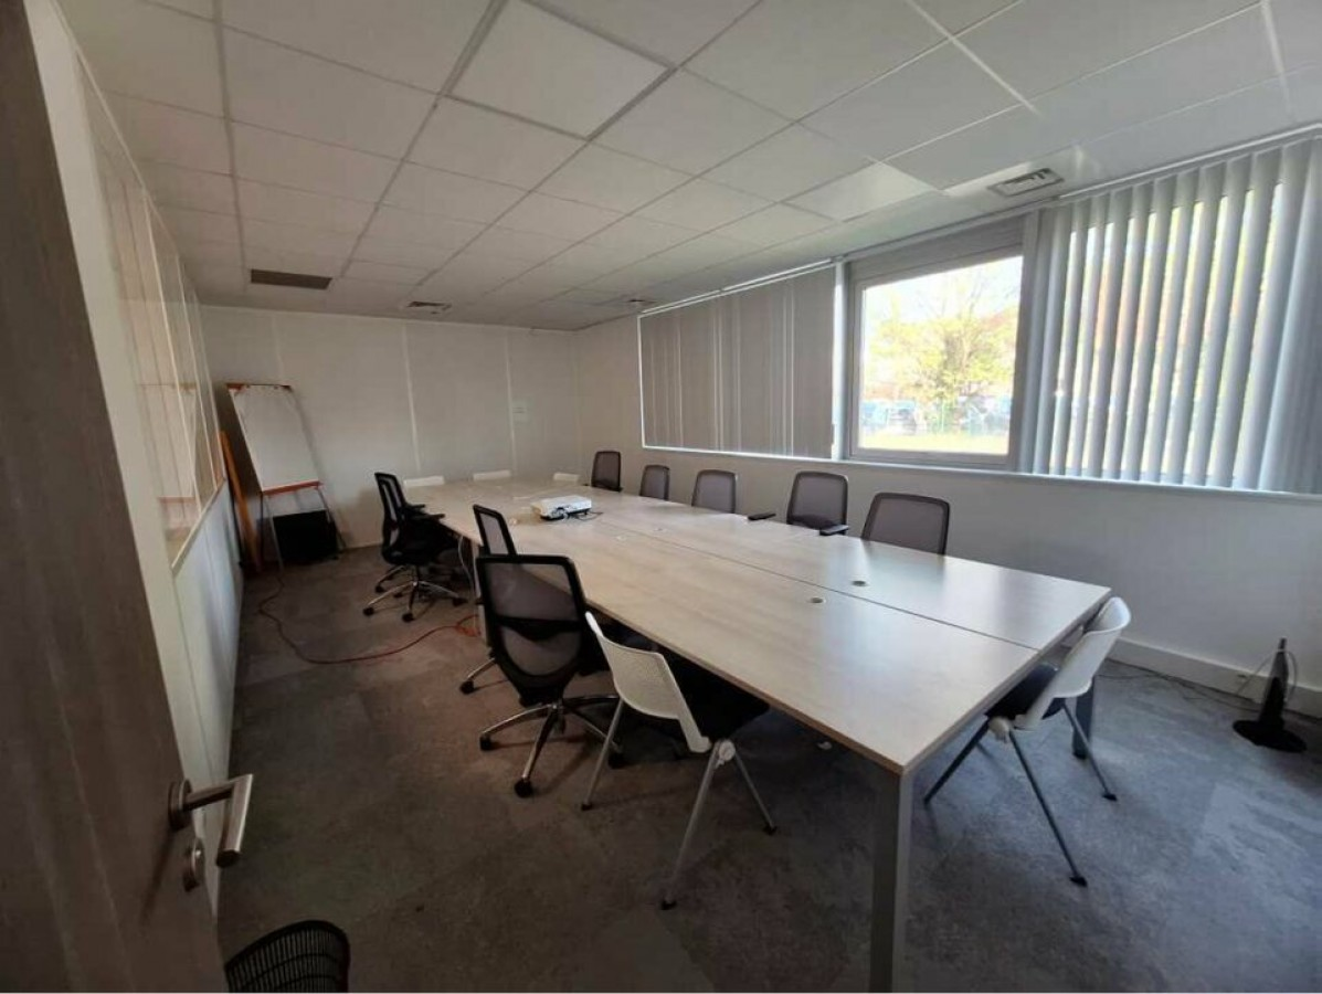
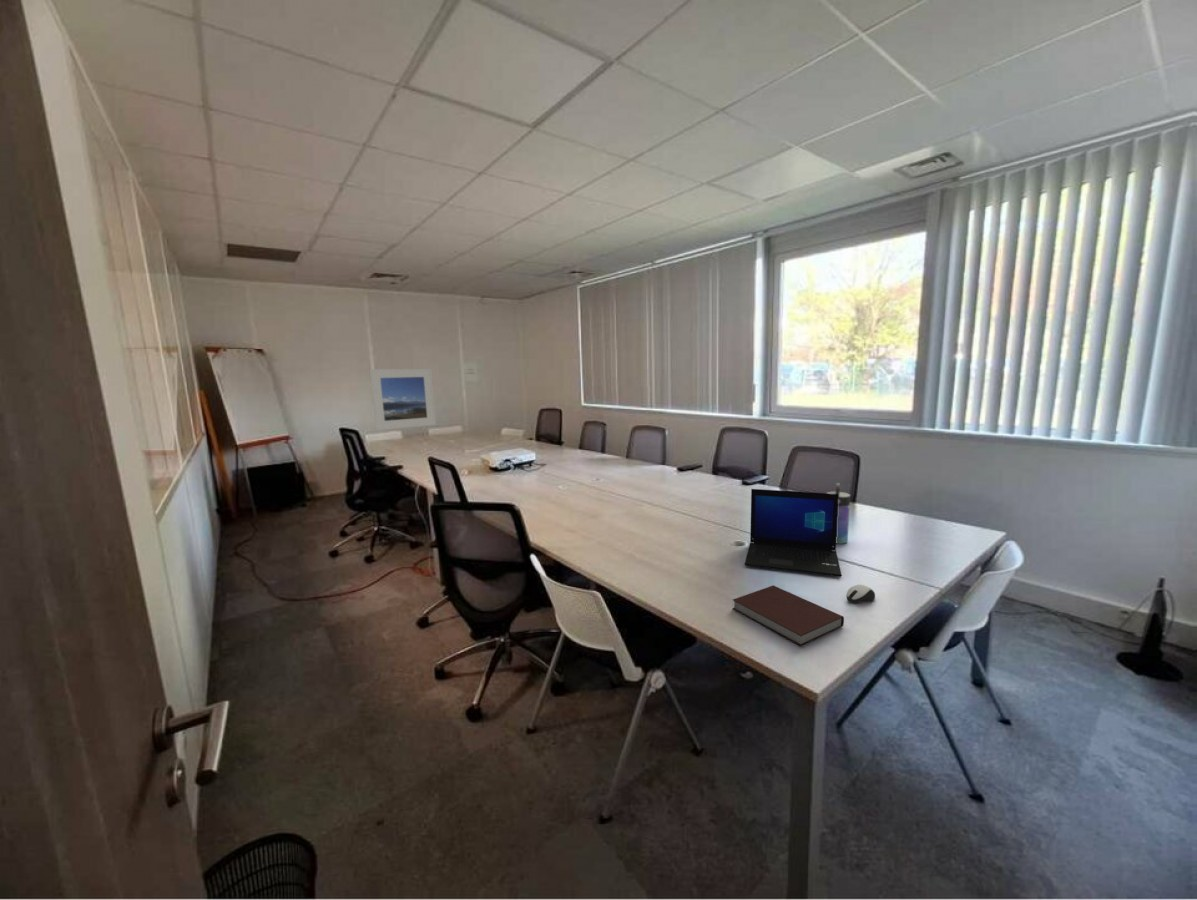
+ notebook [731,584,845,647]
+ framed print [369,368,437,431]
+ water bottle [826,482,851,545]
+ computer mouse [846,584,876,604]
+ laptop [744,488,843,578]
